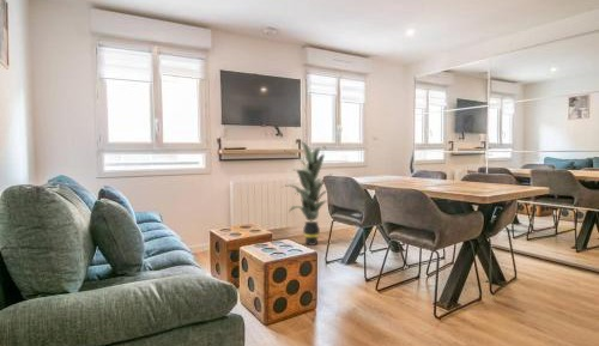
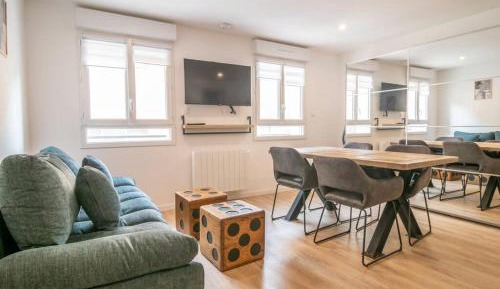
- indoor plant [282,140,334,247]
